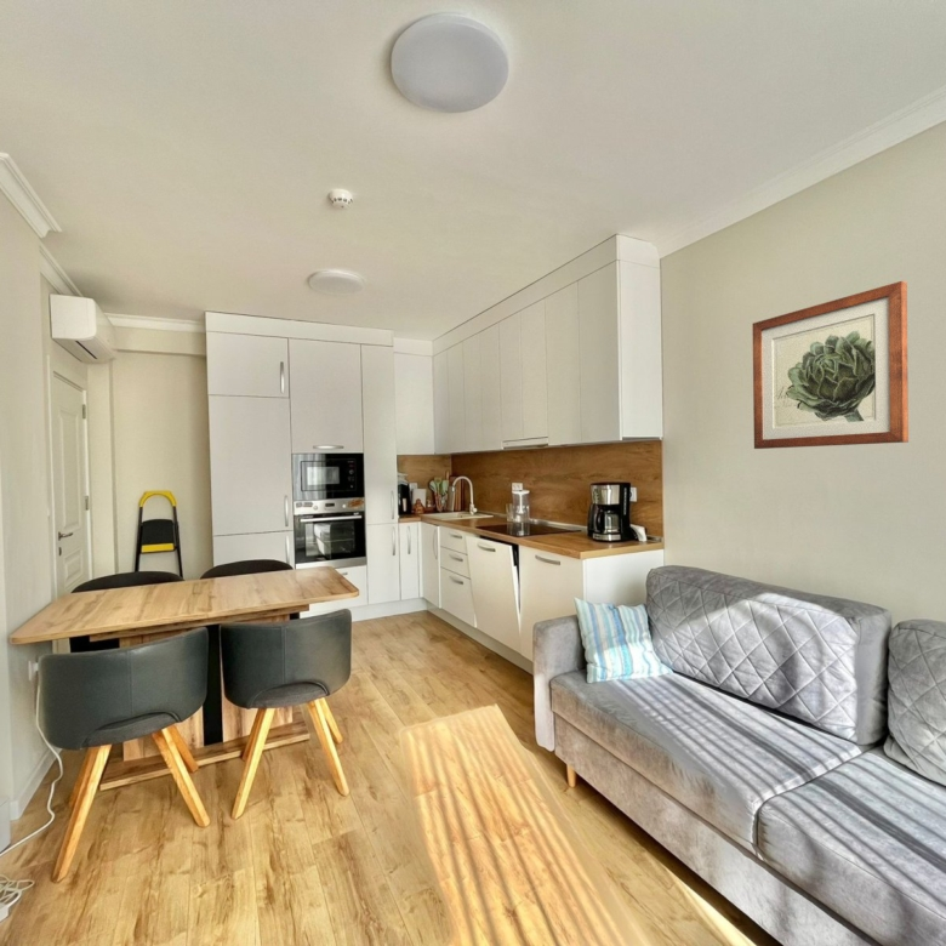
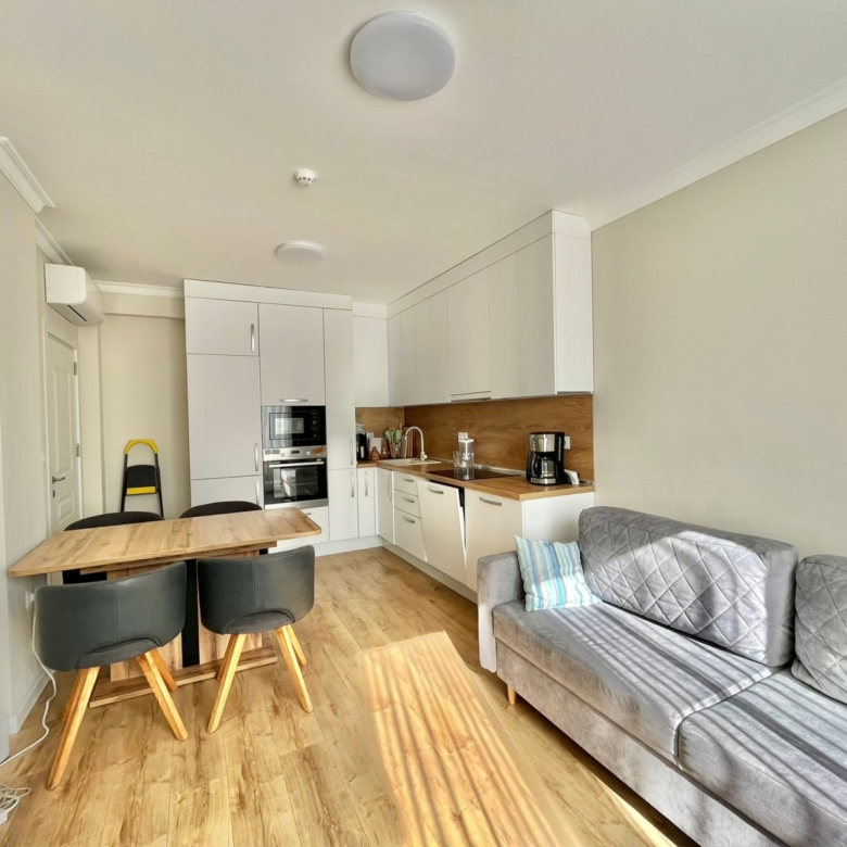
- wall art [752,280,910,450]
